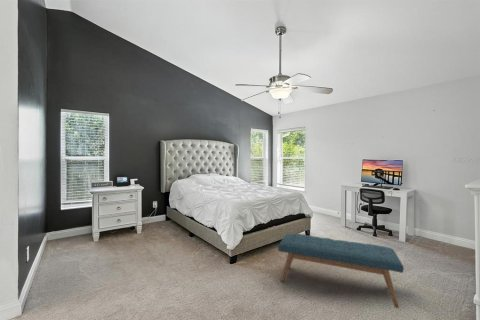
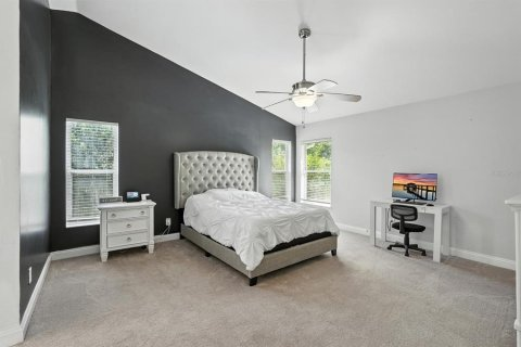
- bench [277,233,405,309]
